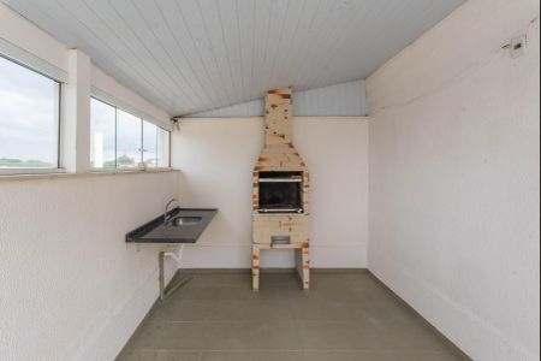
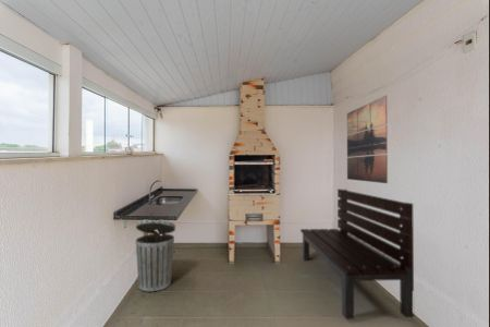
+ wall art [346,94,389,184]
+ trash can [135,219,176,292]
+ bench [299,187,415,320]
